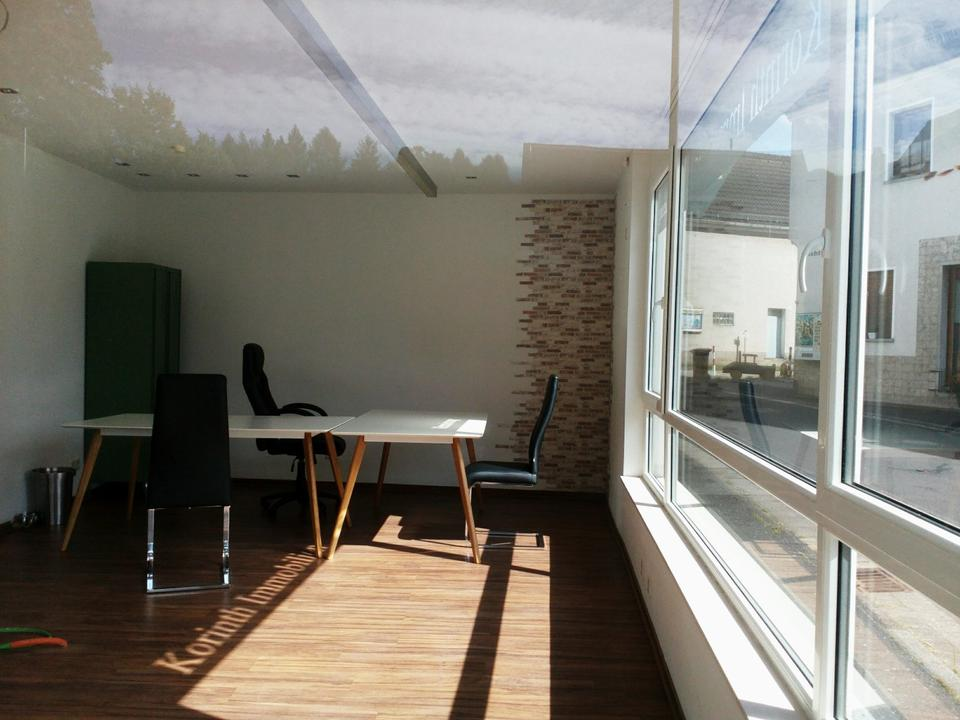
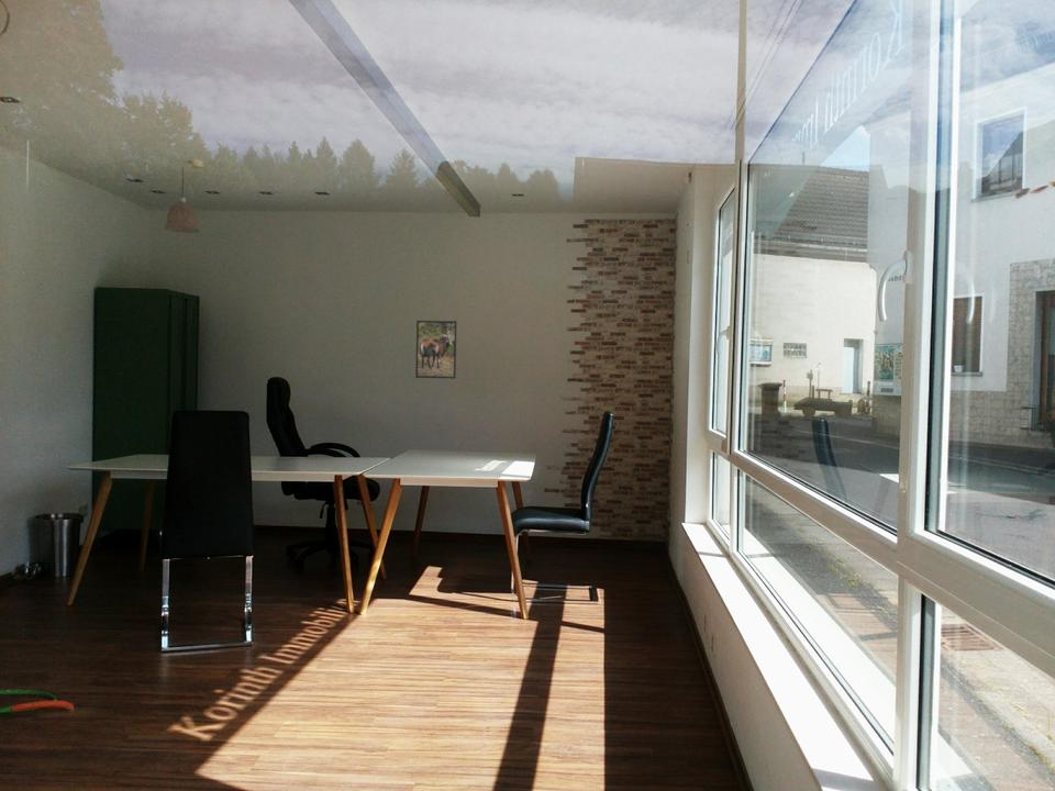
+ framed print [414,320,458,380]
+ pendant lamp [164,167,201,234]
